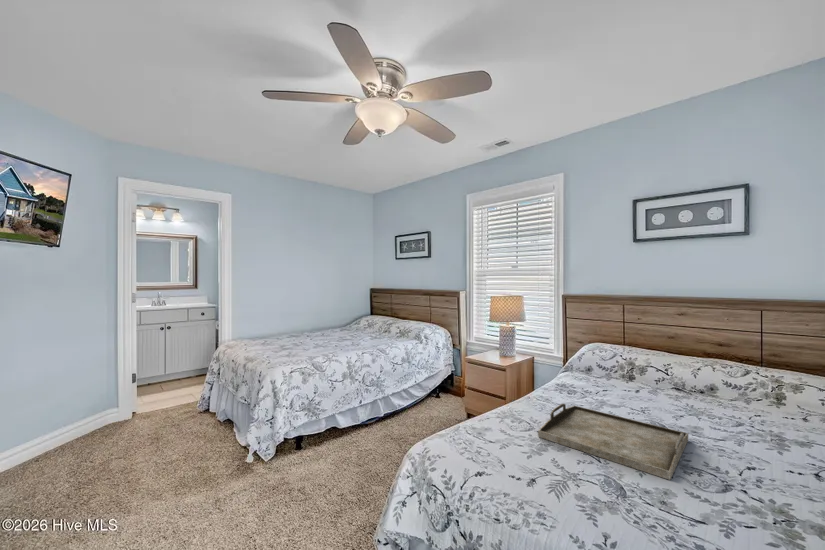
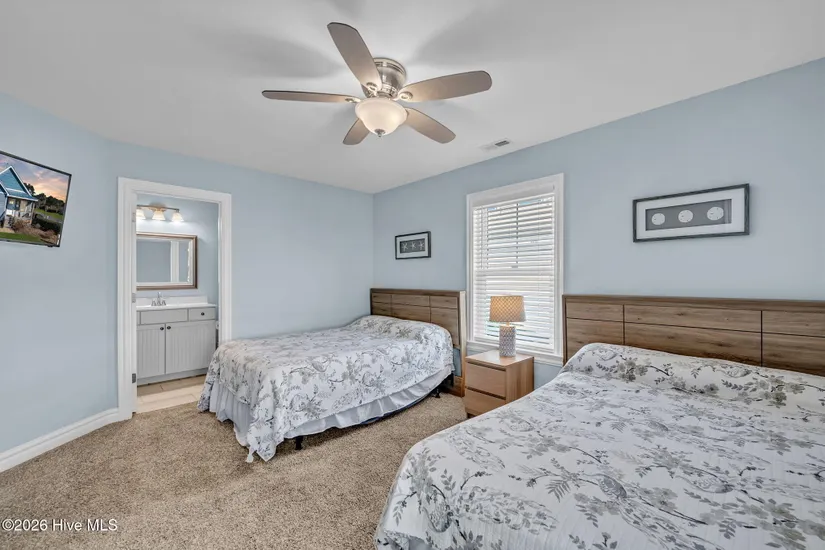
- serving tray [537,403,689,481]
